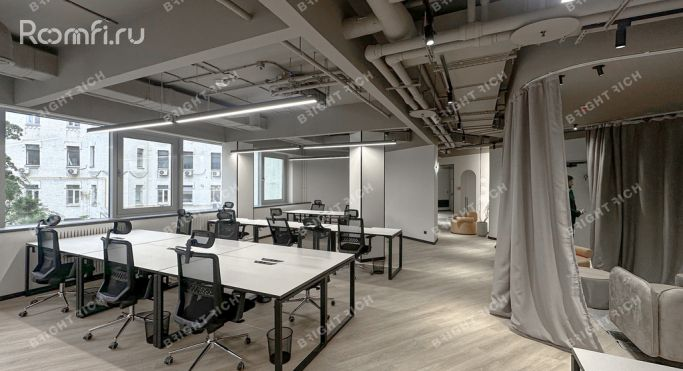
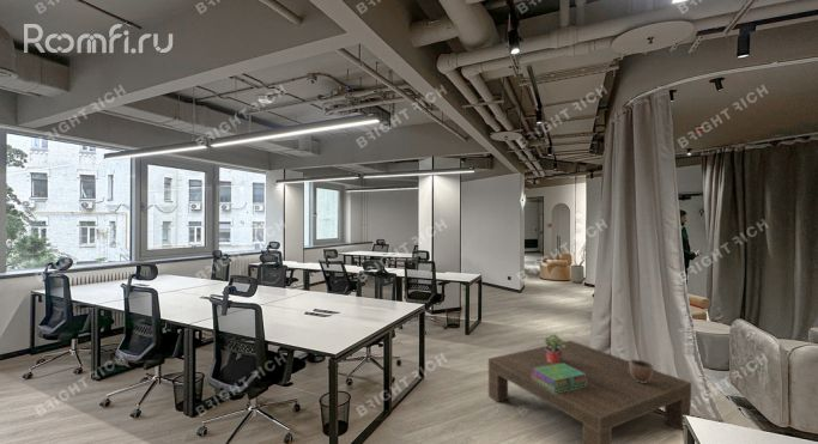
+ potted plant [543,334,566,364]
+ stack of books [531,364,587,393]
+ decorative bowl [629,358,655,383]
+ coffee table [487,340,692,444]
